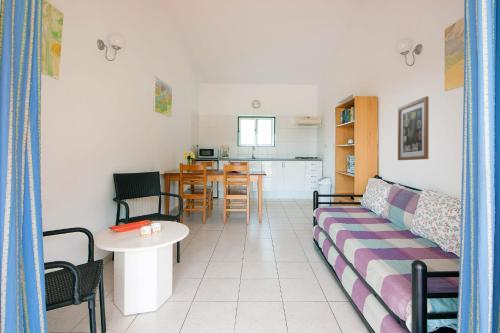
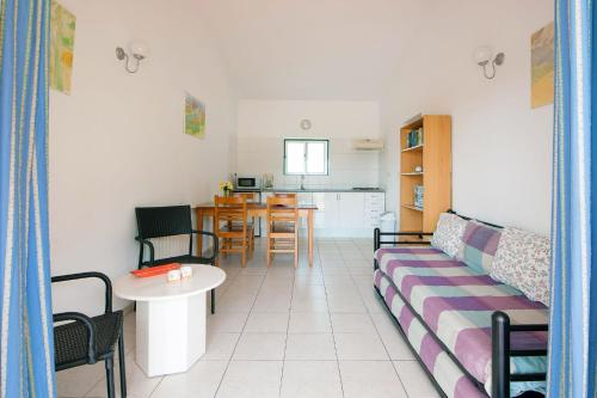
- wall art [397,95,430,161]
